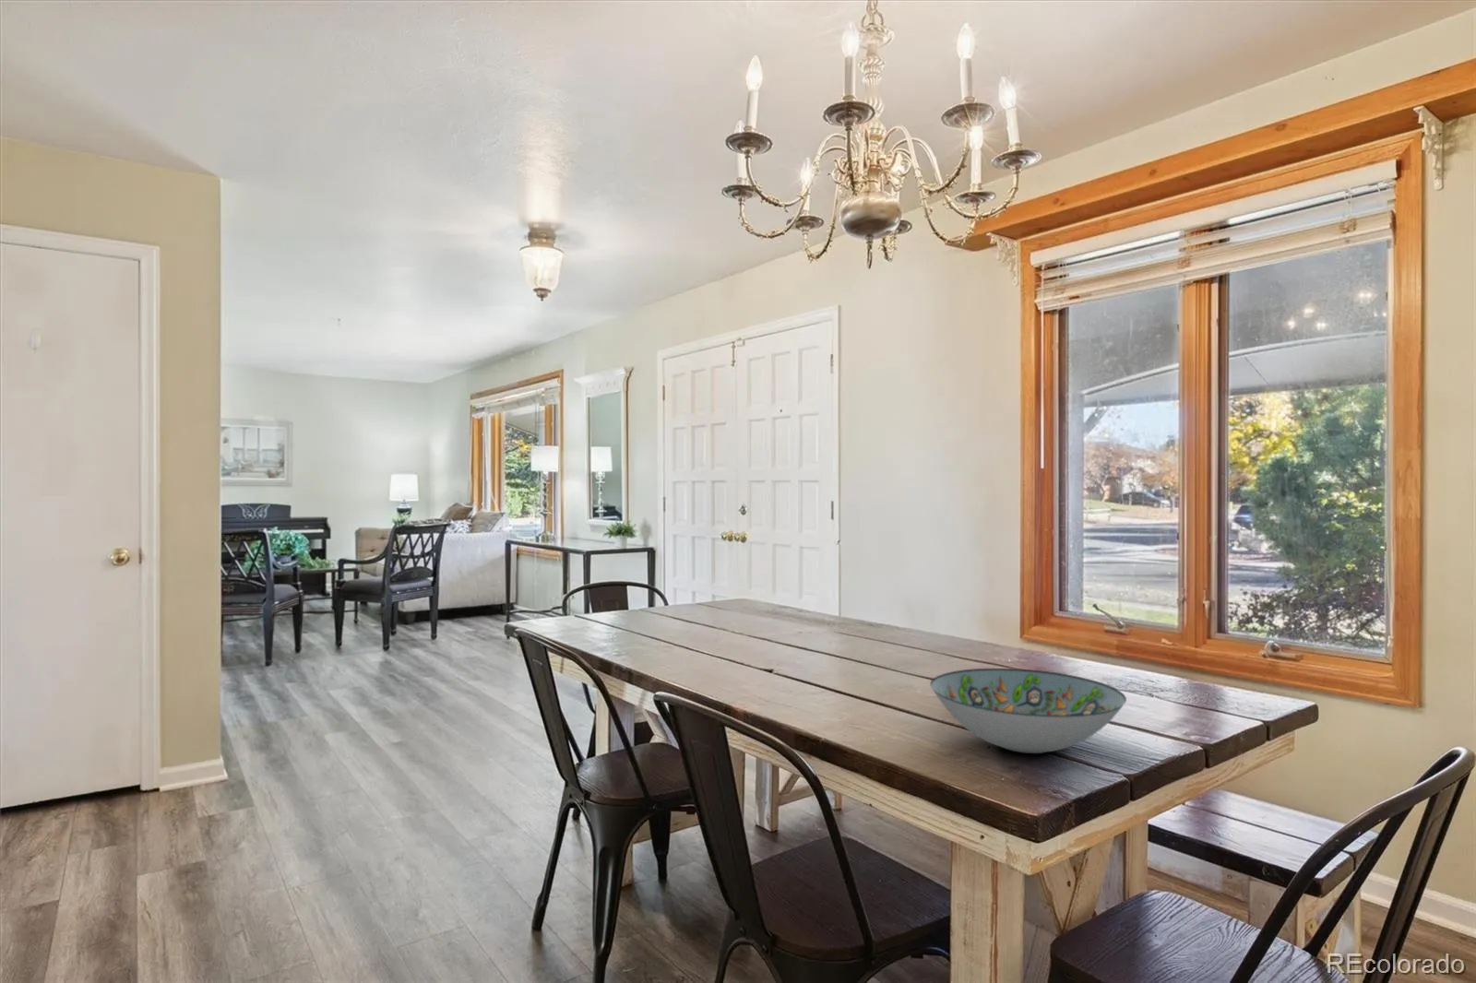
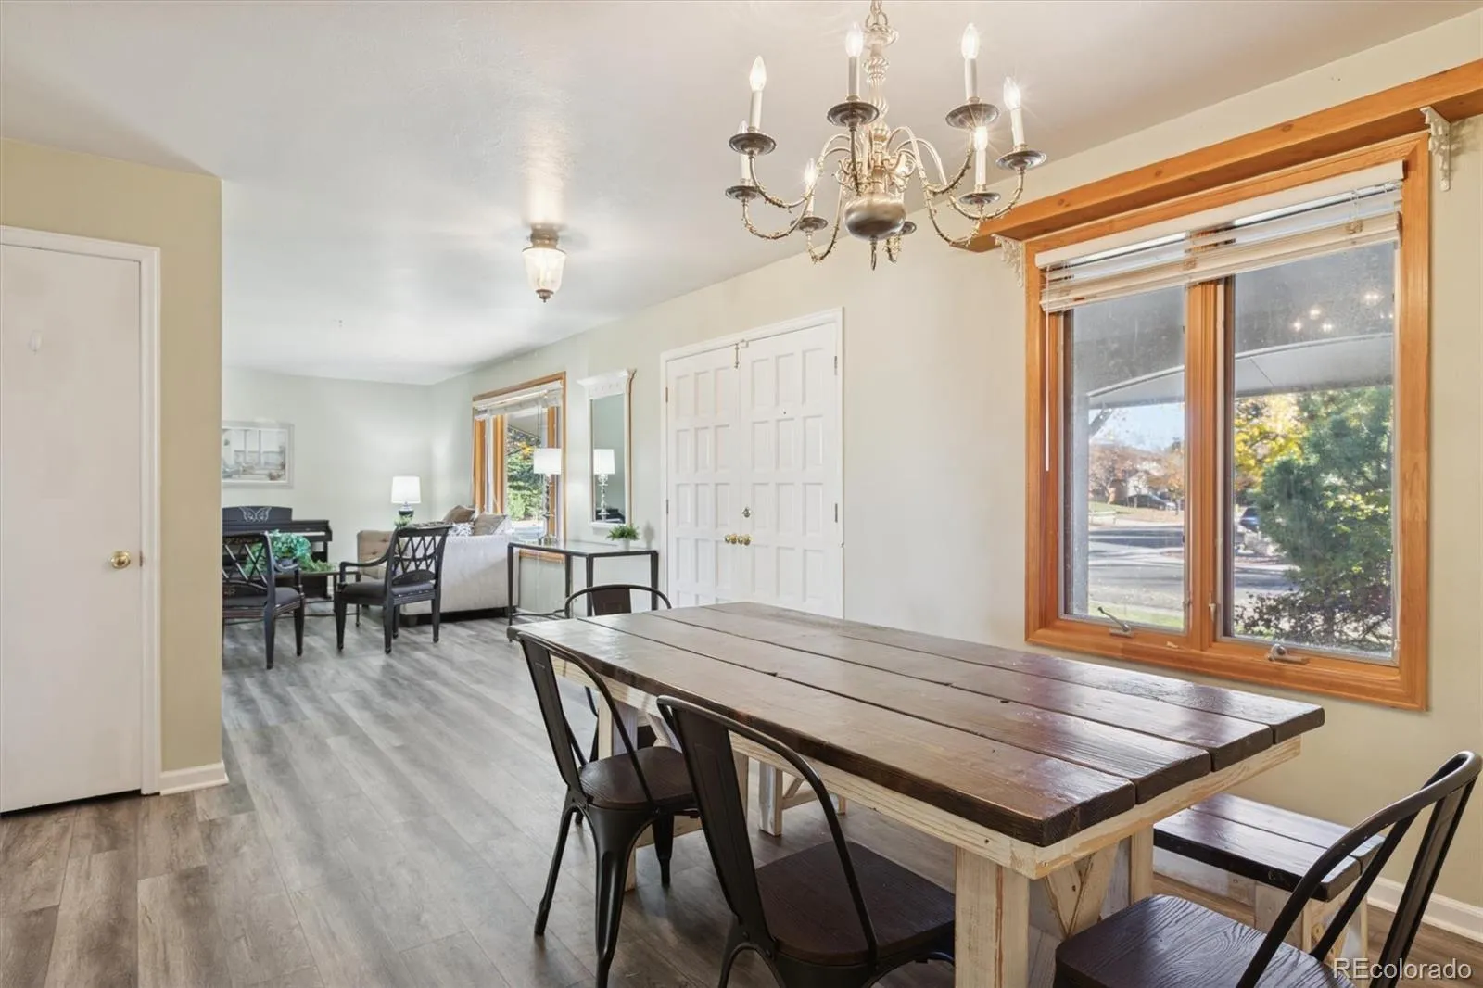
- decorative bowl [929,668,1127,755]
